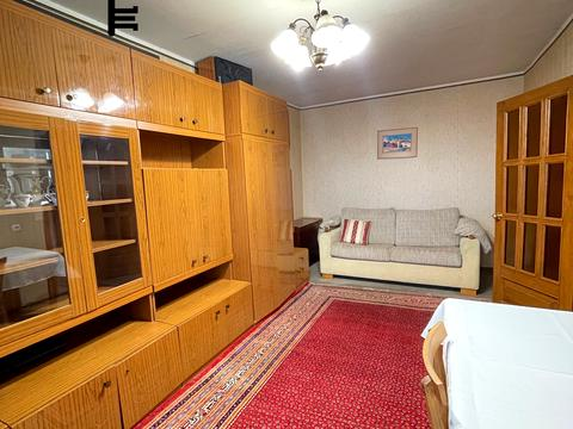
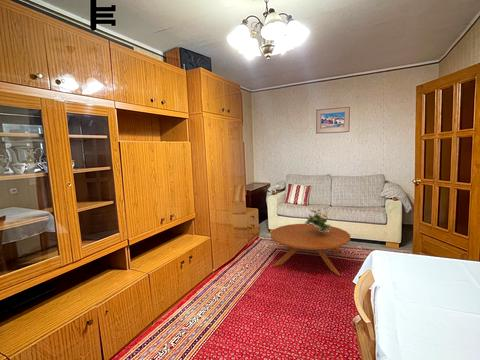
+ flowering plant [304,208,331,232]
+ coffee table [270,223,351,277]
